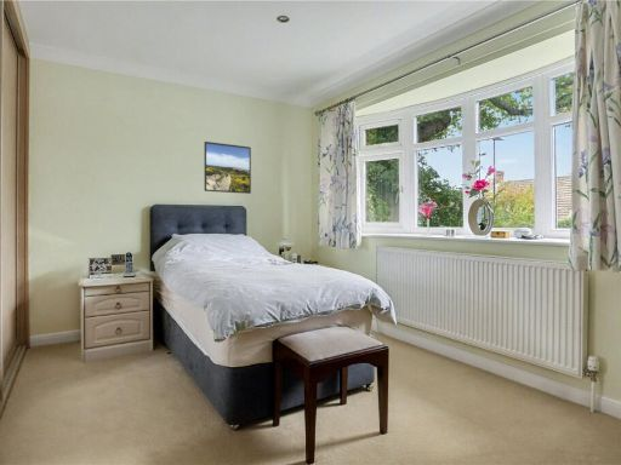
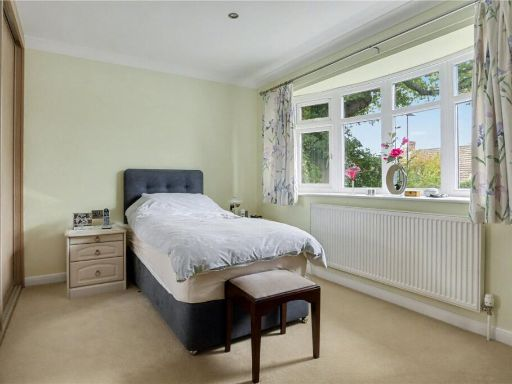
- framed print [203,140,252,195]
